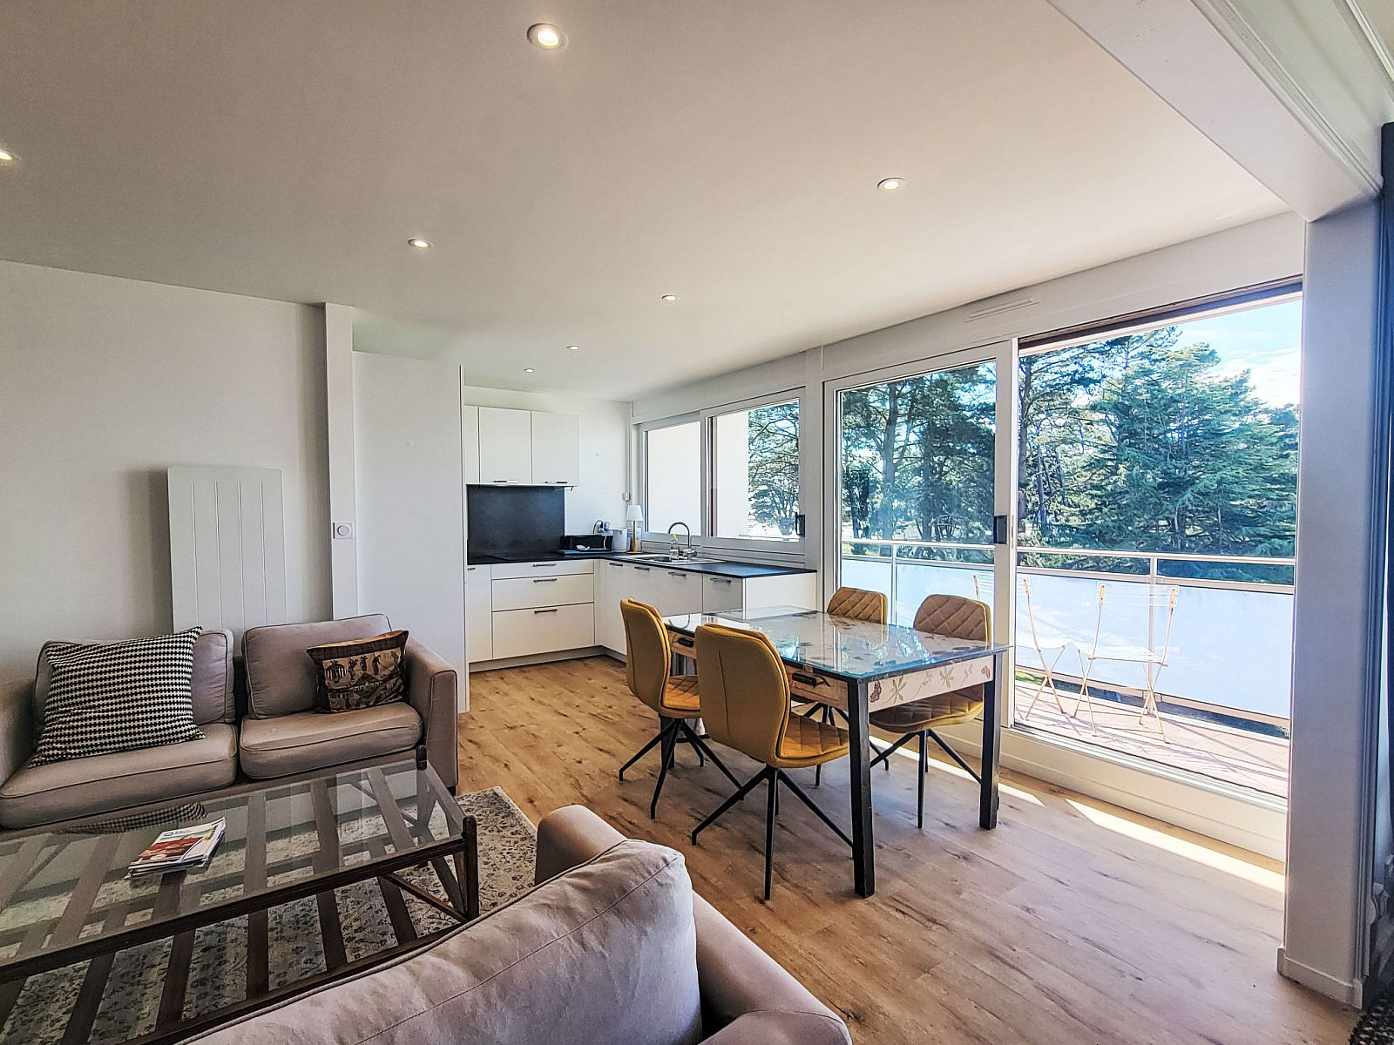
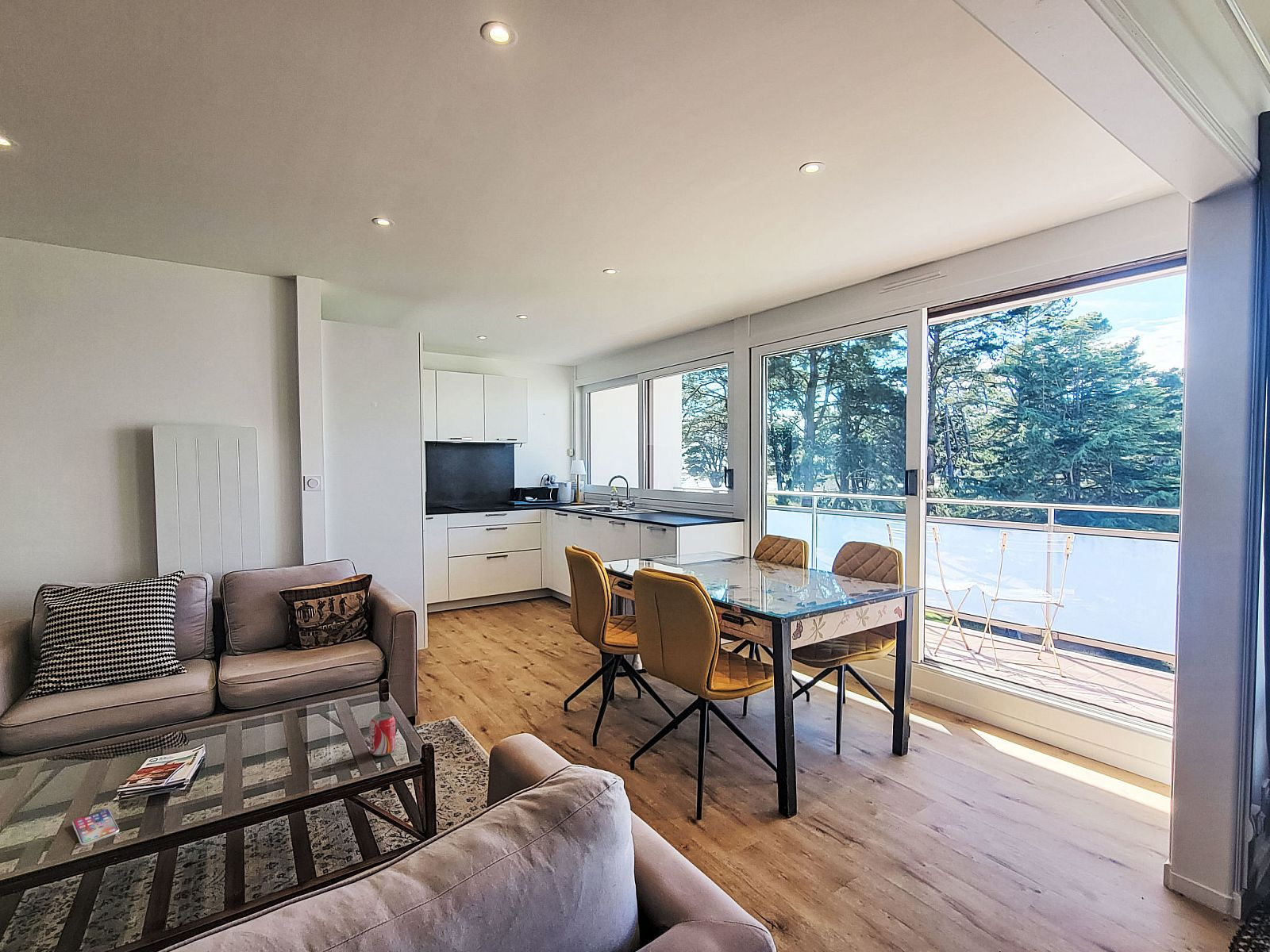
+ smartphone [71,808,120,846]
+ beverage can [368,711,396,757]
